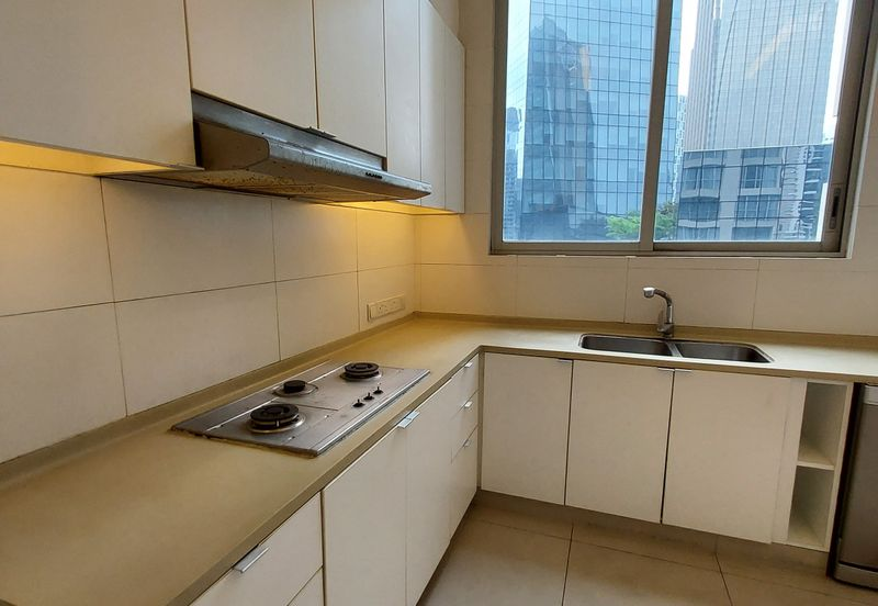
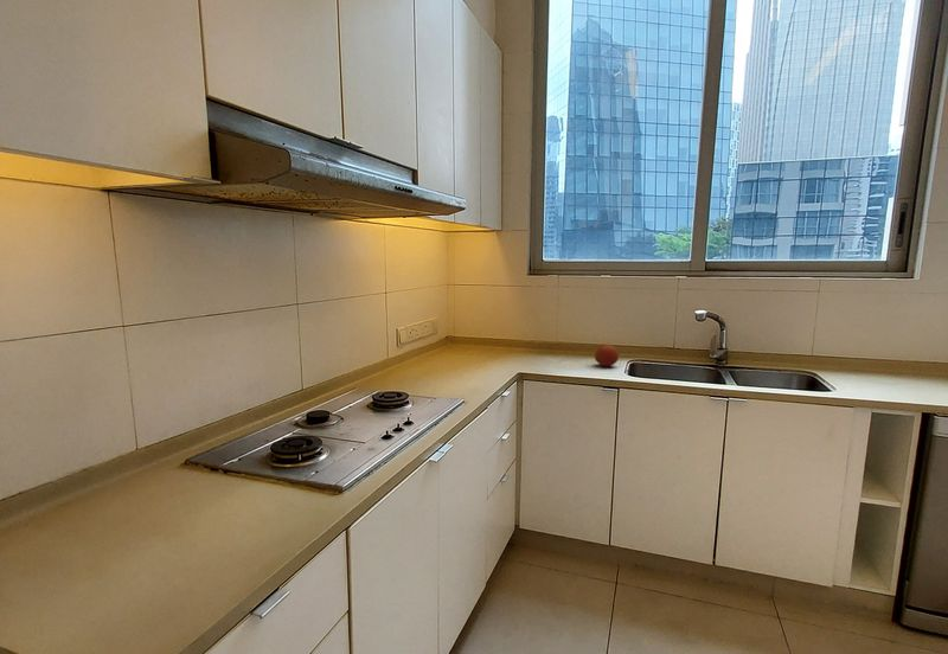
+ fruit [594,342,620,367]
